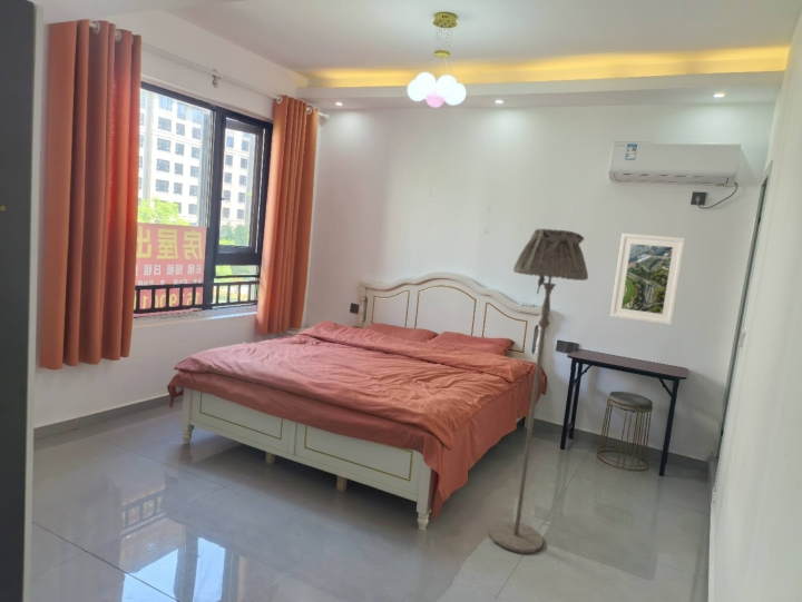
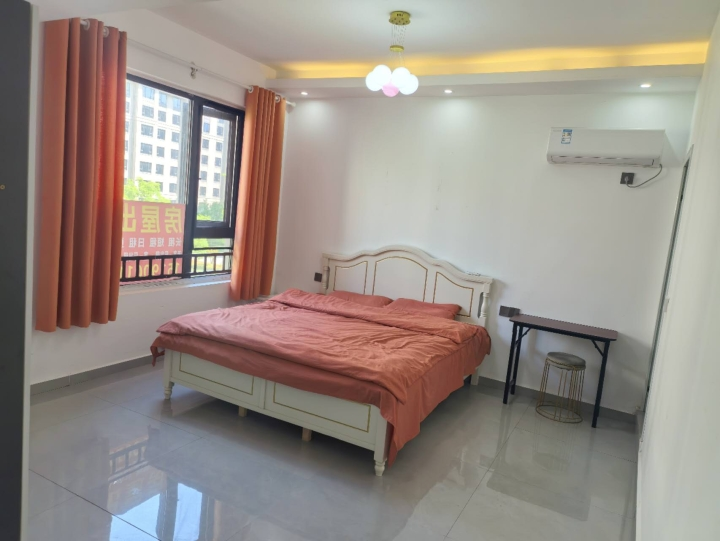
- floor lamp [488,227,589,554]
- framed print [609,233,686,326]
